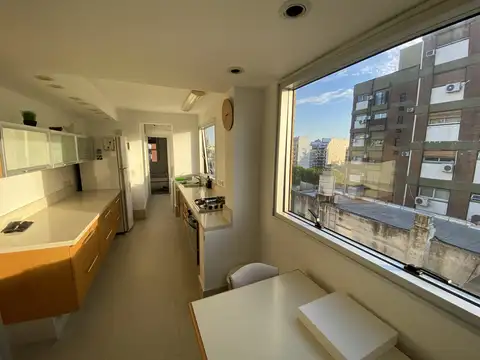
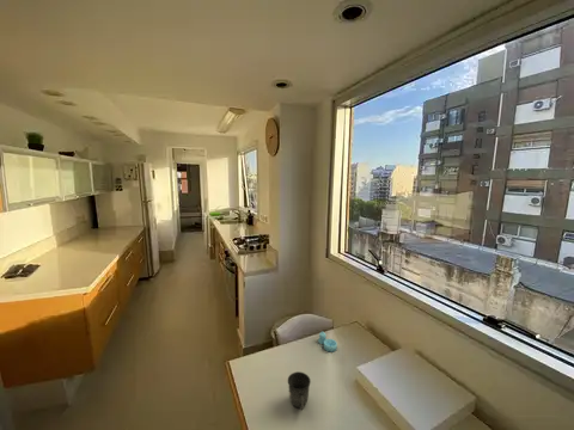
+ salt and pepper shaker set [317,331,338,352]
+ mug [287,370,312,412]
